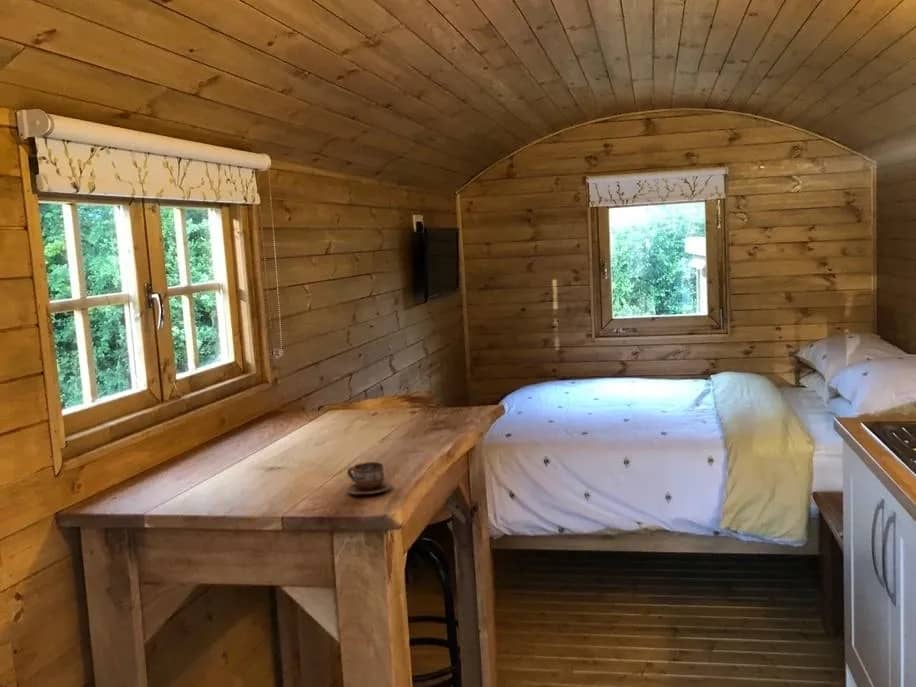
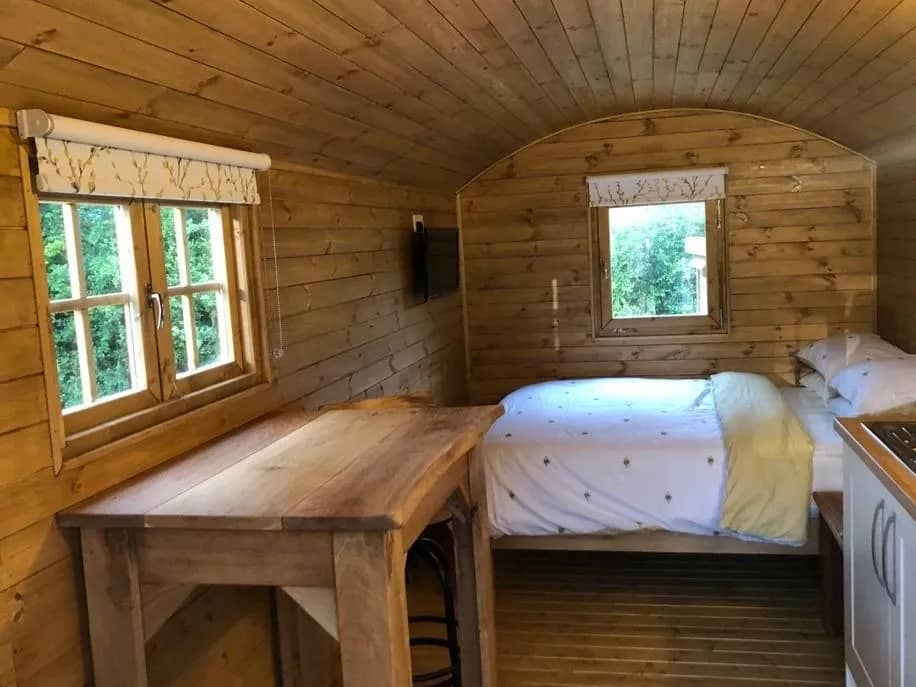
- cup [345,461,393,496]
